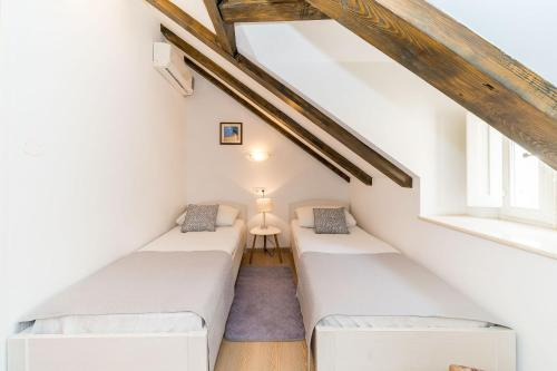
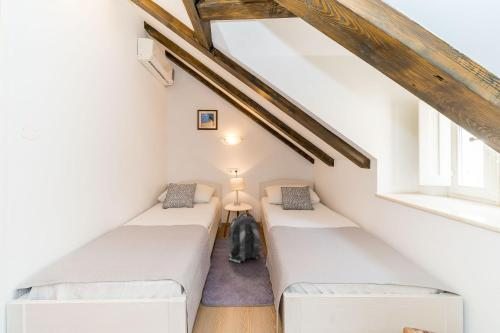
+ backpack [227,211,262,264]
